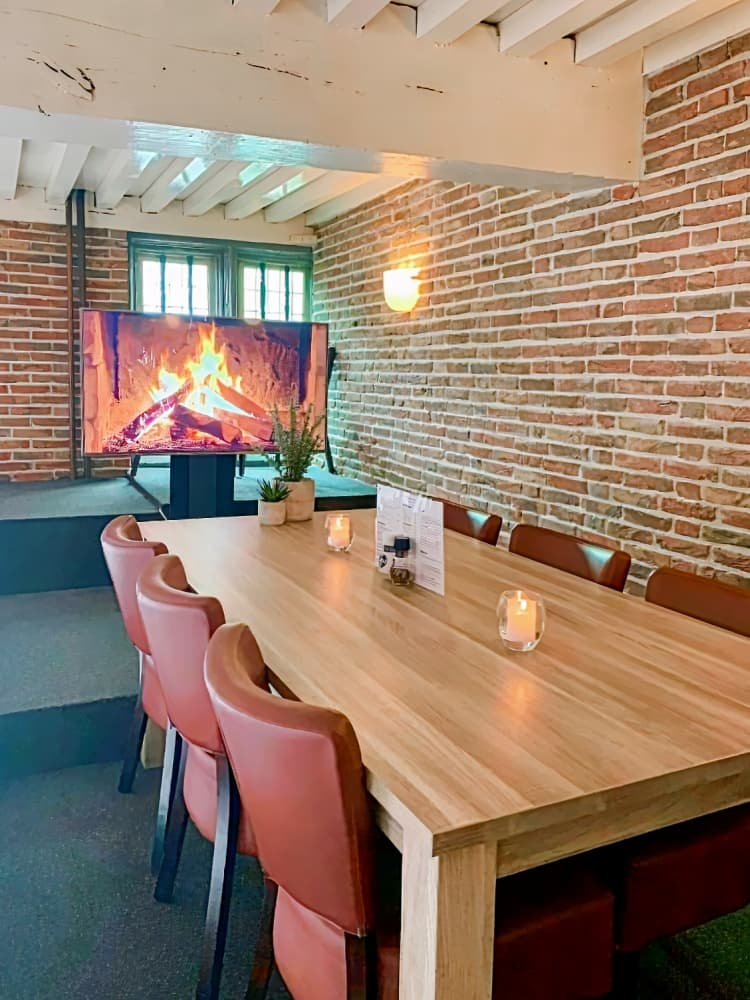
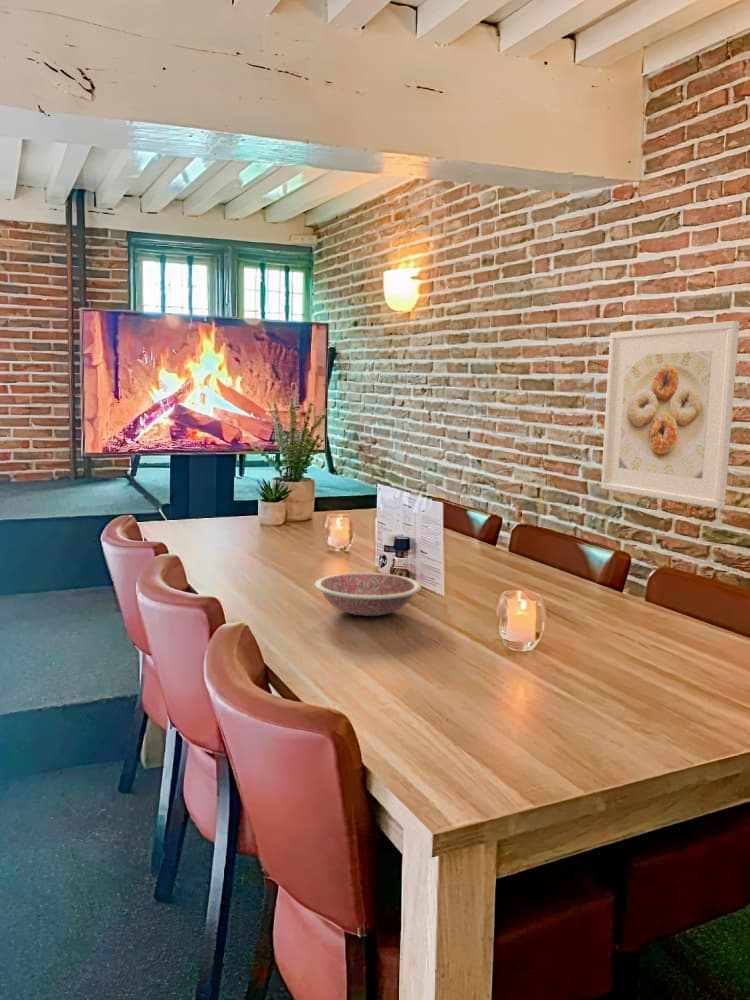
+ bowl [314,572,422,617]
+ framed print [600,320,741,510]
